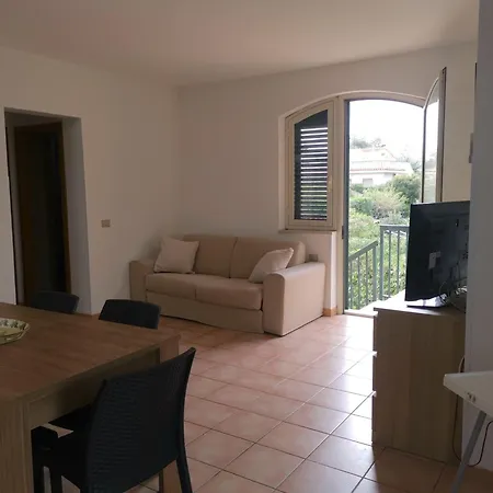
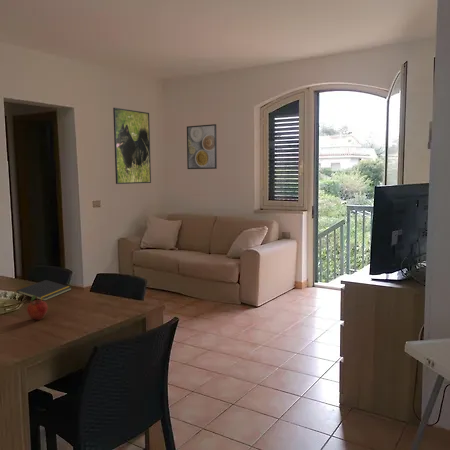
+ notepad [16,279,73,302]
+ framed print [112,107,152,185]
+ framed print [186,123,218,170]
+ fruit [26,295,49,321]
